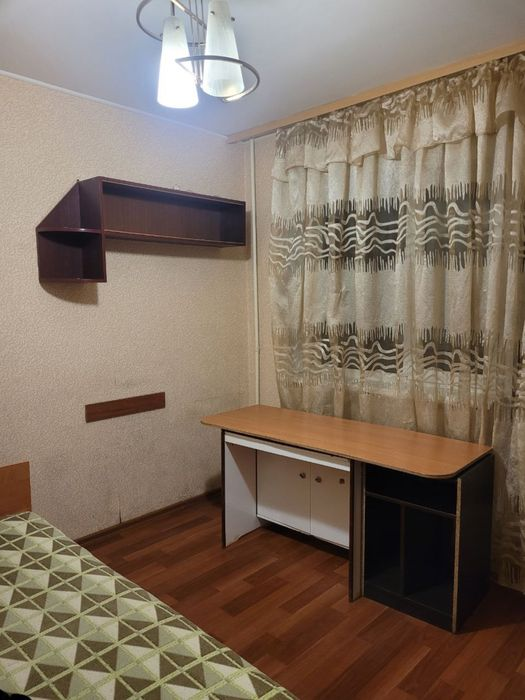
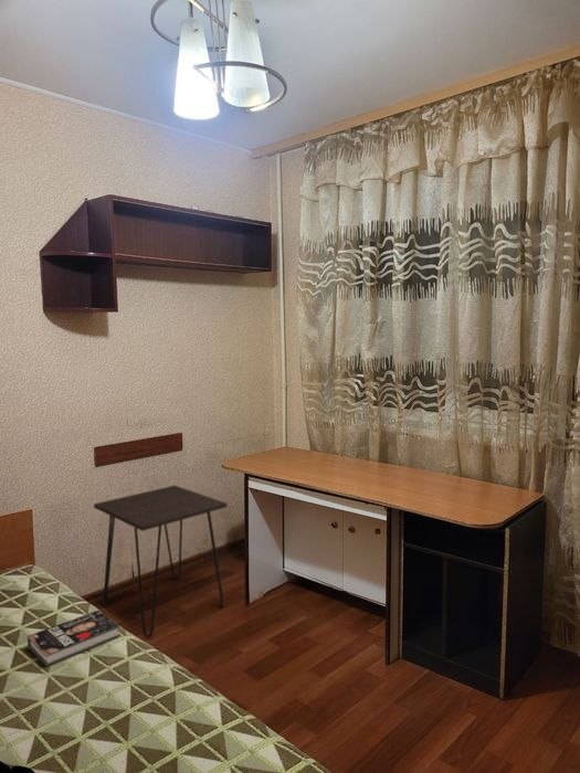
+ book [27,610,122,667]
+ desk [93,485,229,639]
